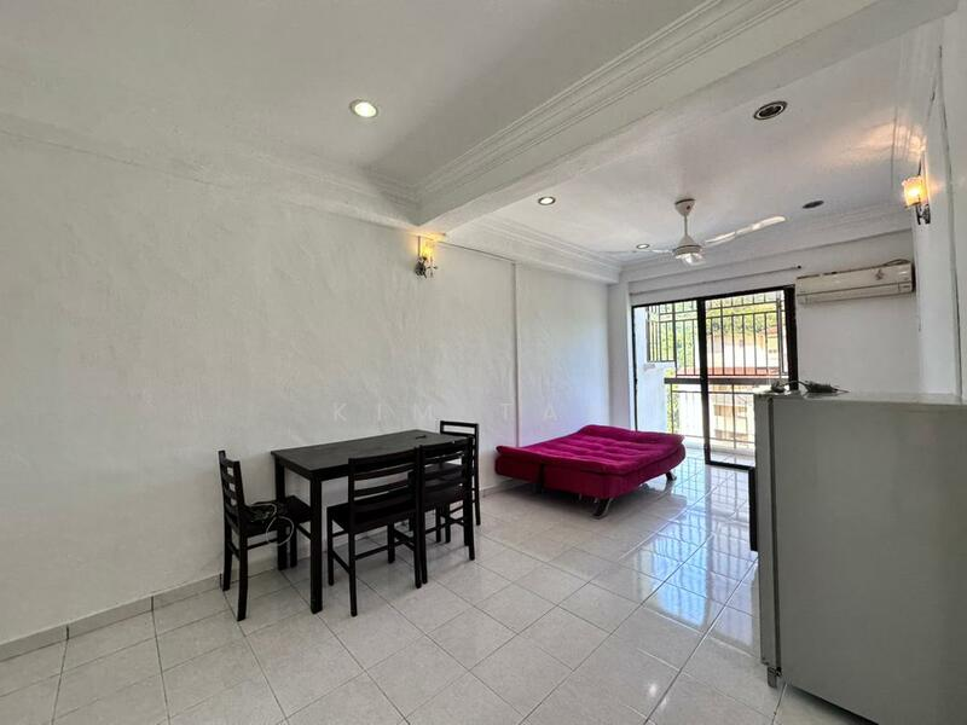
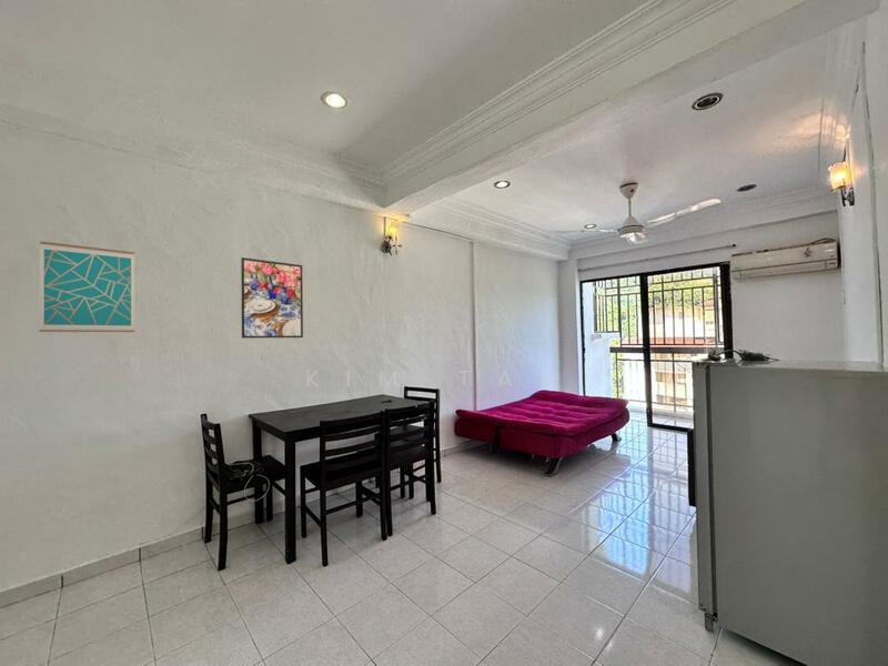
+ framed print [240,256,304,340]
+ wall art [39,240,135,333]
